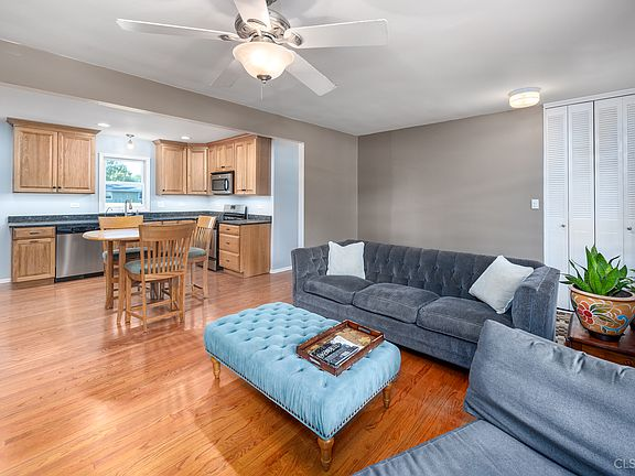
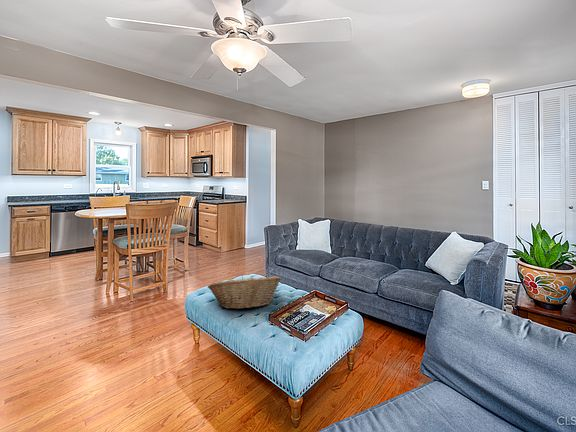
+ fruit basket [207,275,282,310]
